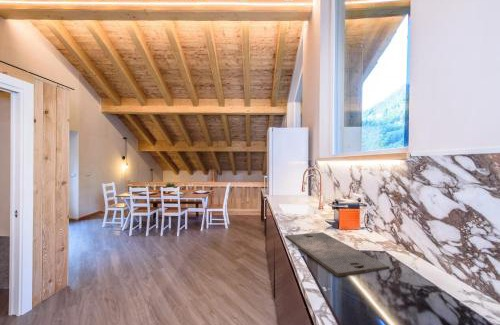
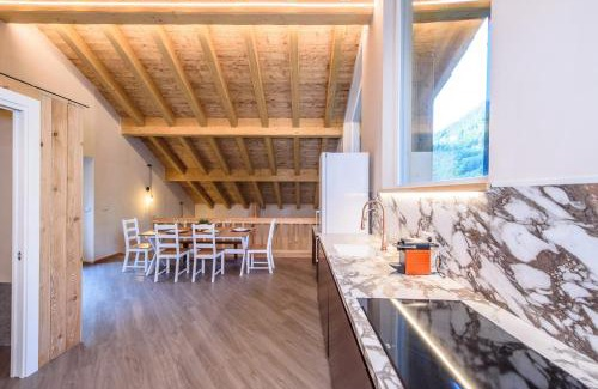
- cutting board [284,232,391,278]
